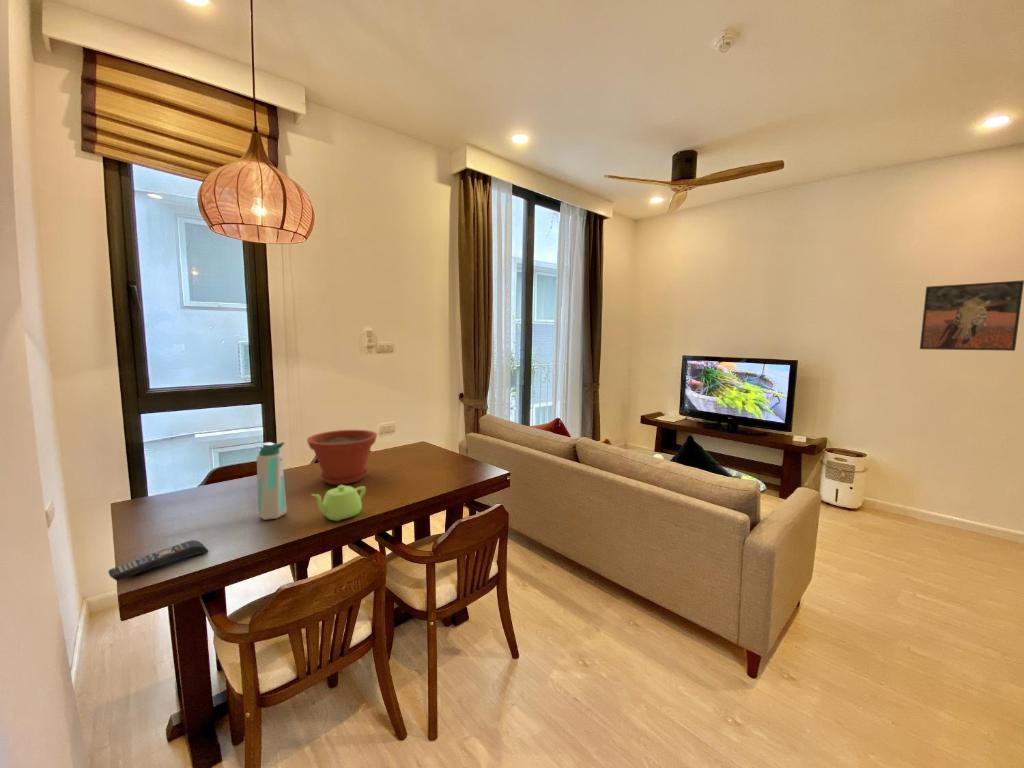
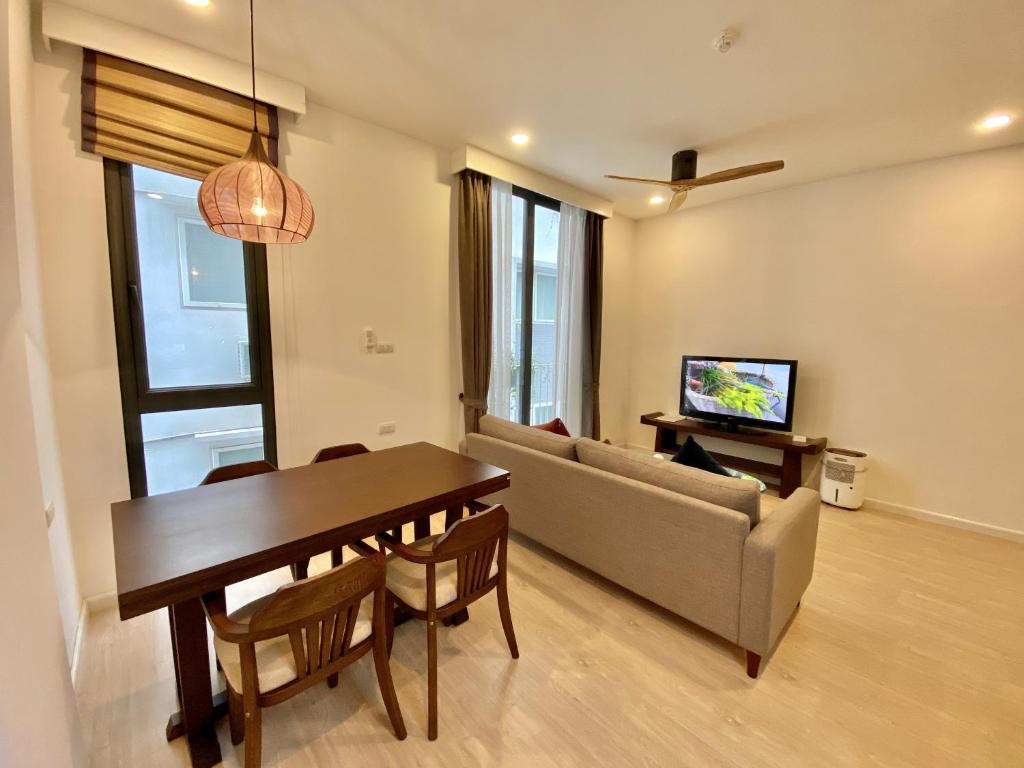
- remote control [107,539,209,582]
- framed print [919,279,1024,352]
- plant pot [306,429,378,486]
- water bottle [256,441,288,521]
- teapot [310,484,367,522]
